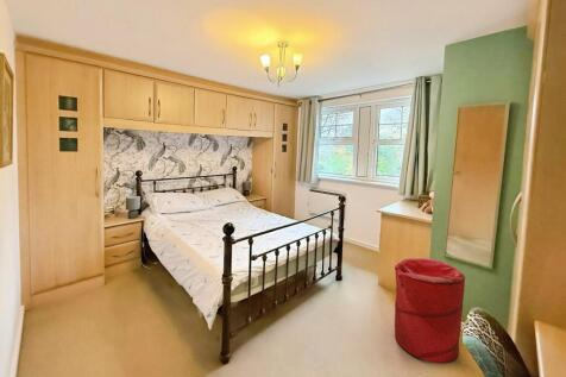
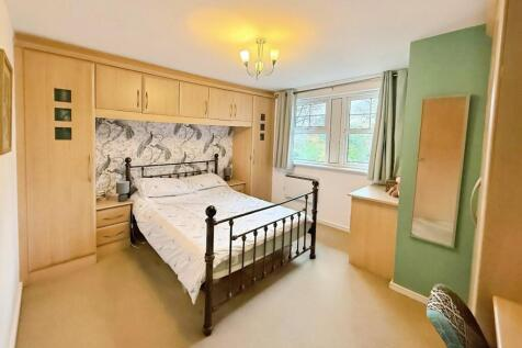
- laundry hamper [394,257,466,365]
